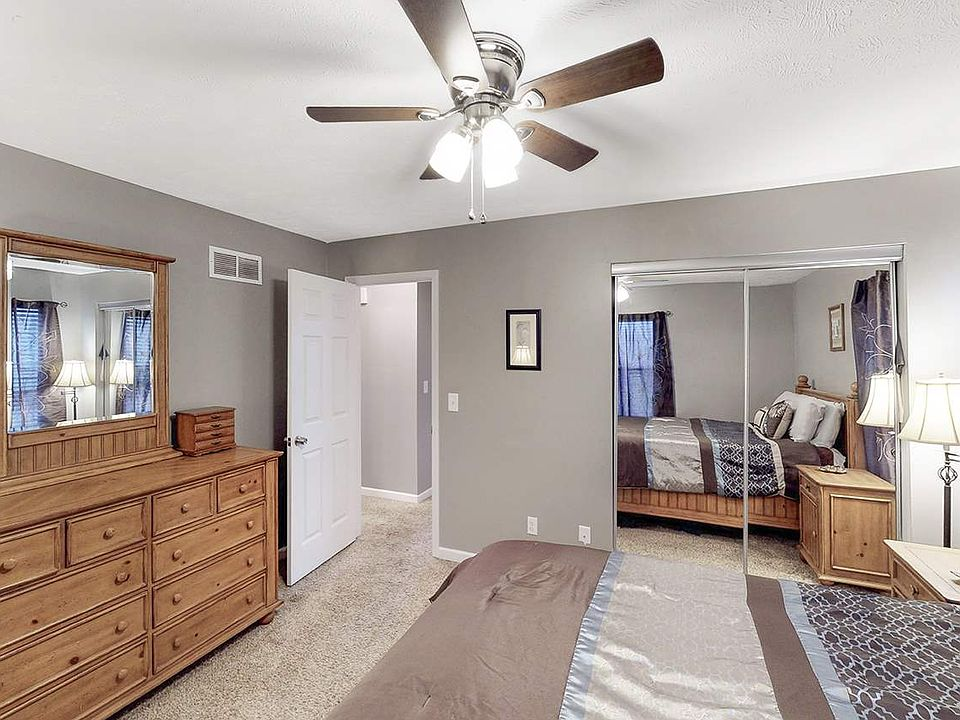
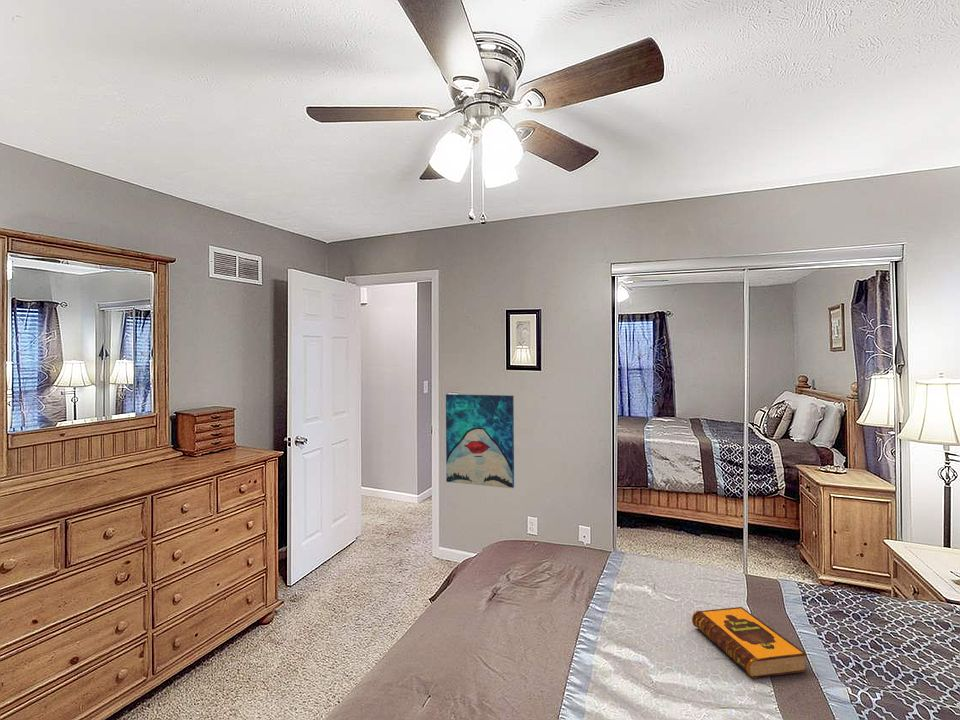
+ hardback book [691,606,808,680]
+ wall art [445,393,515,489]
